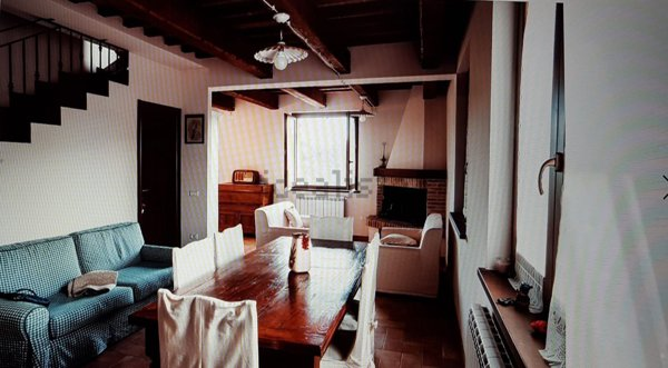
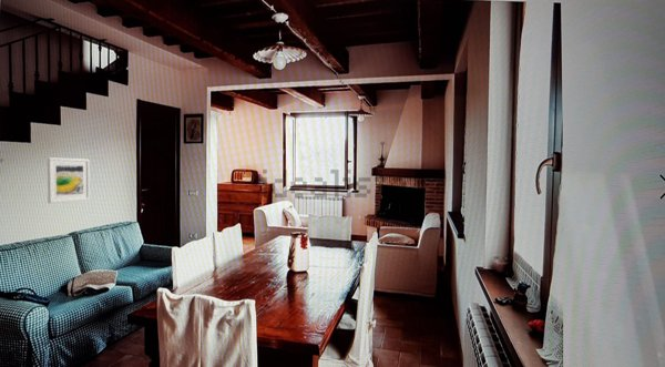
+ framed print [47,156,91,204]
